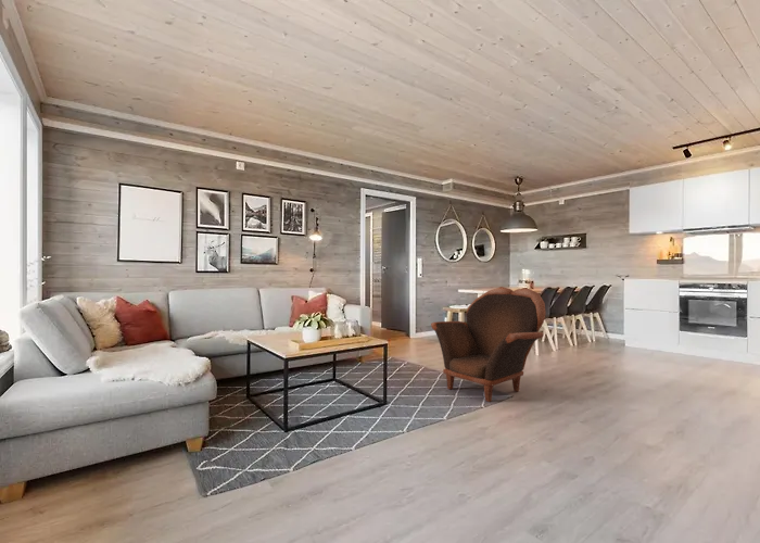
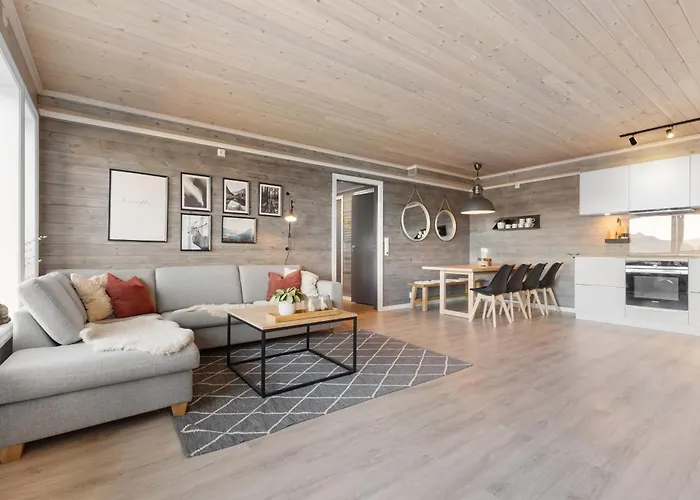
- armchair [430,286,547,403]
